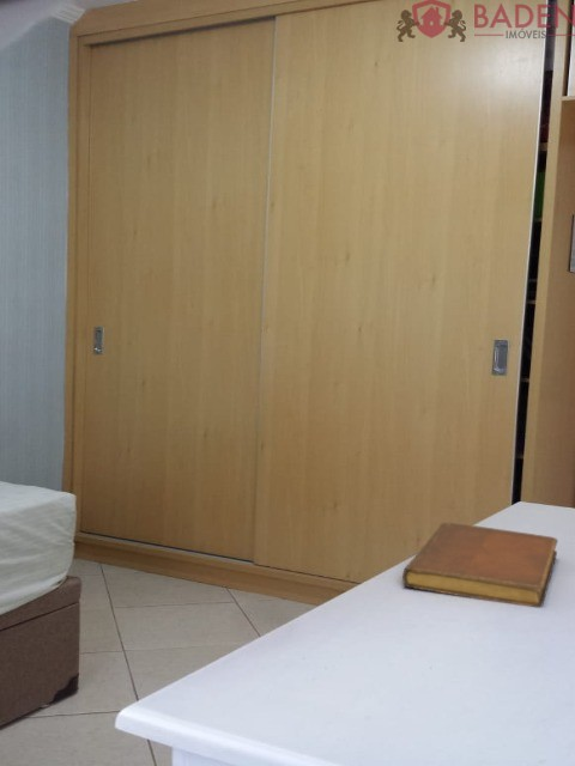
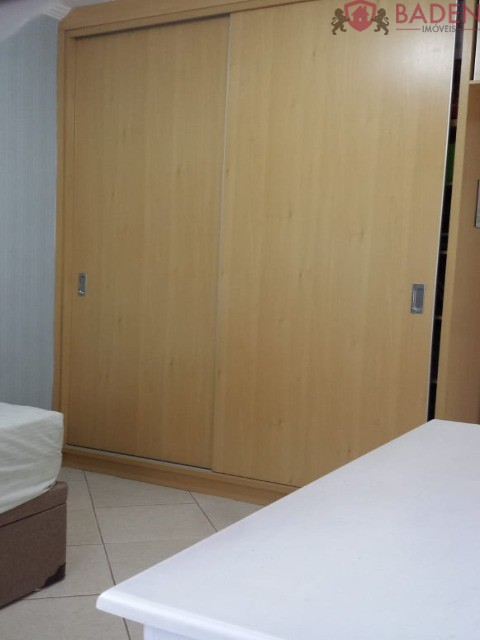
- notebook [401,522,558,608]
